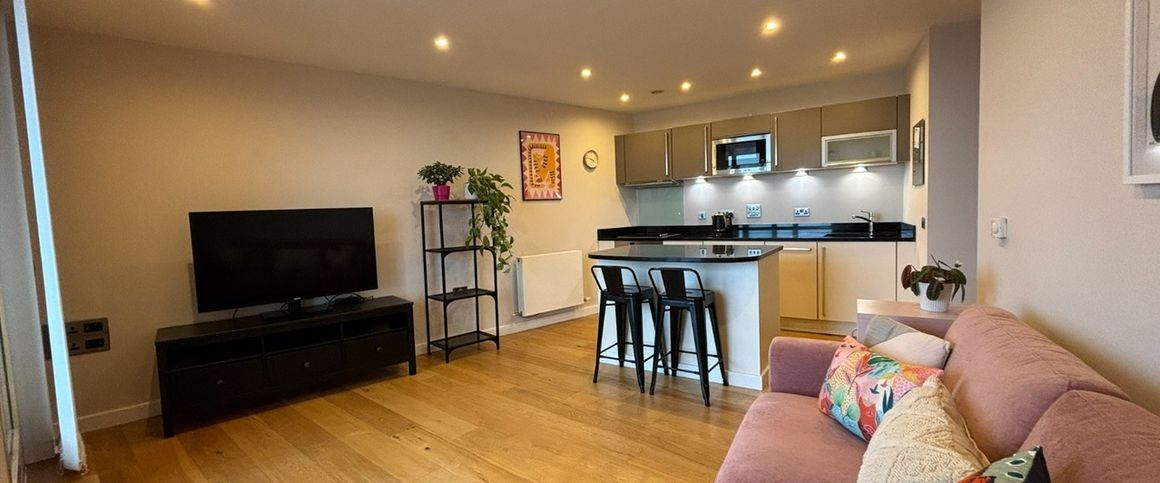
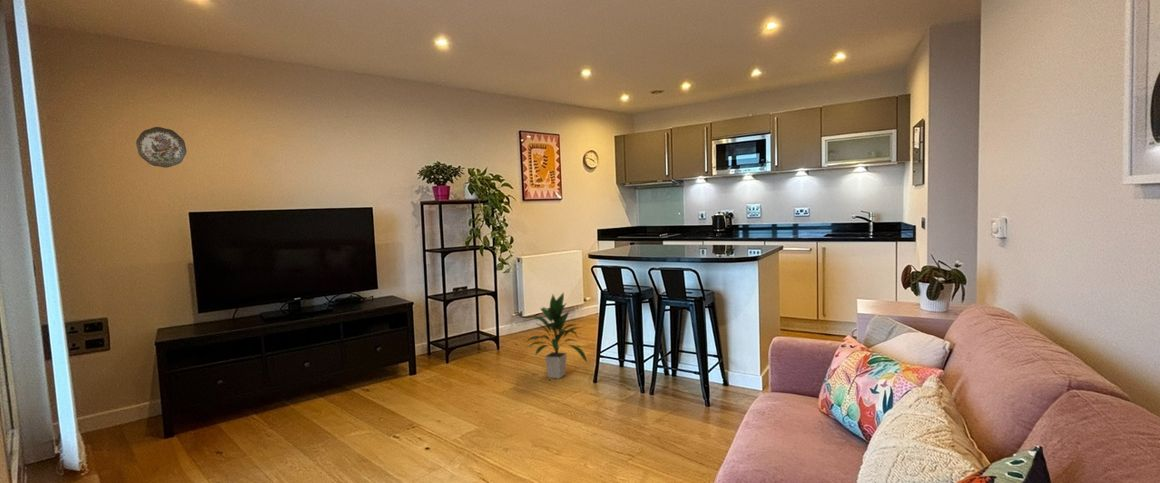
+ decorative plate [135,126,188,169]
+ indoor plant [524,291,588,380]
